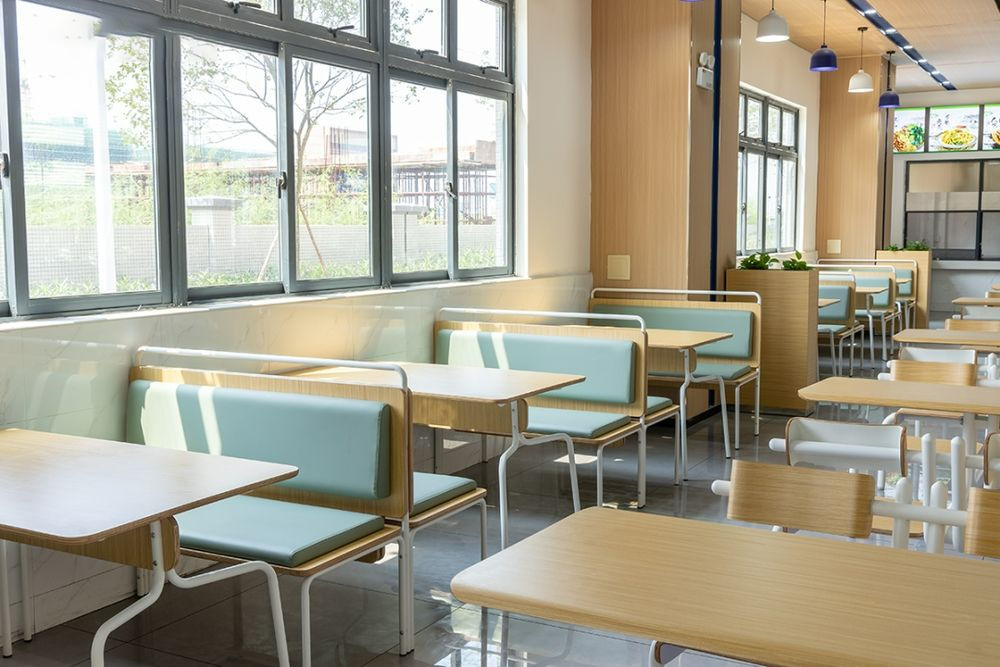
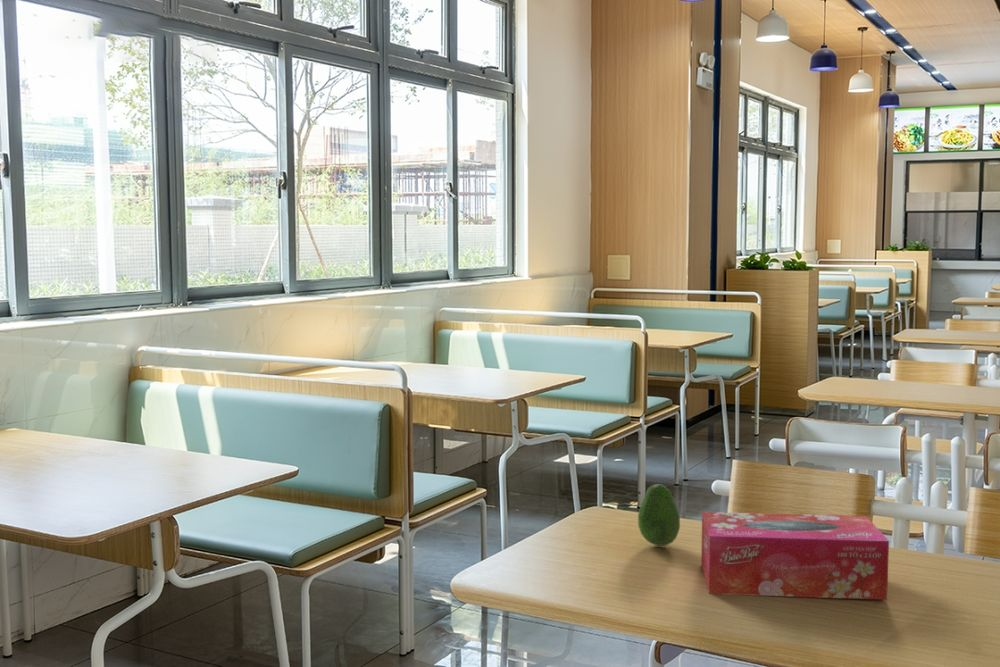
+ tissue box [700,511,890,601]
+ fruit [637,483,681,547]
